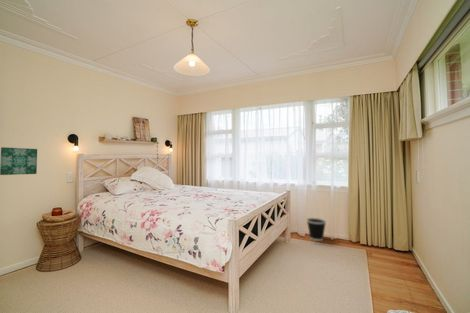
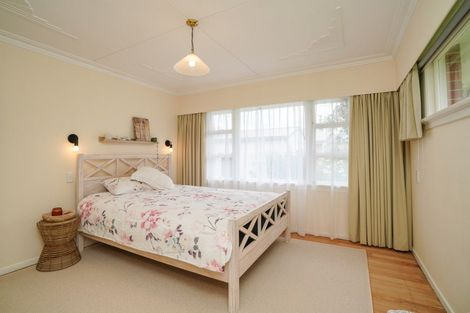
- wastebasket [305,217,327,242]
- wall art [0,146,38,176]
